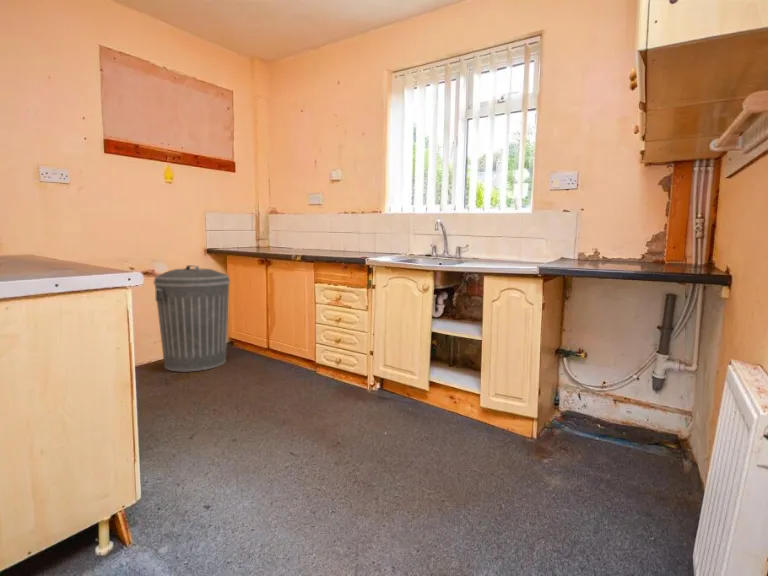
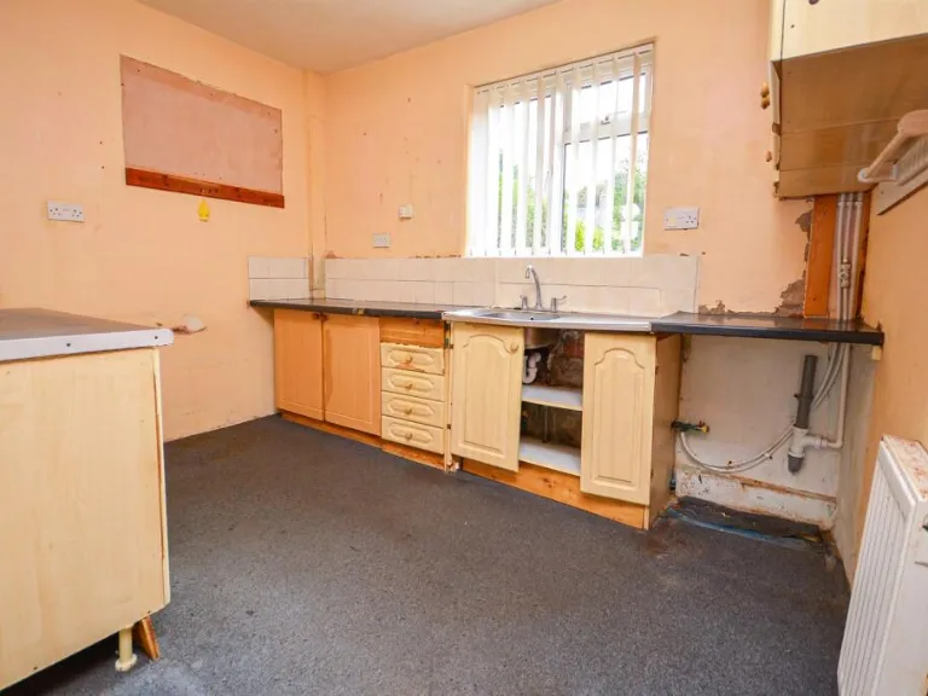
- trash can [153,264,231,372]
